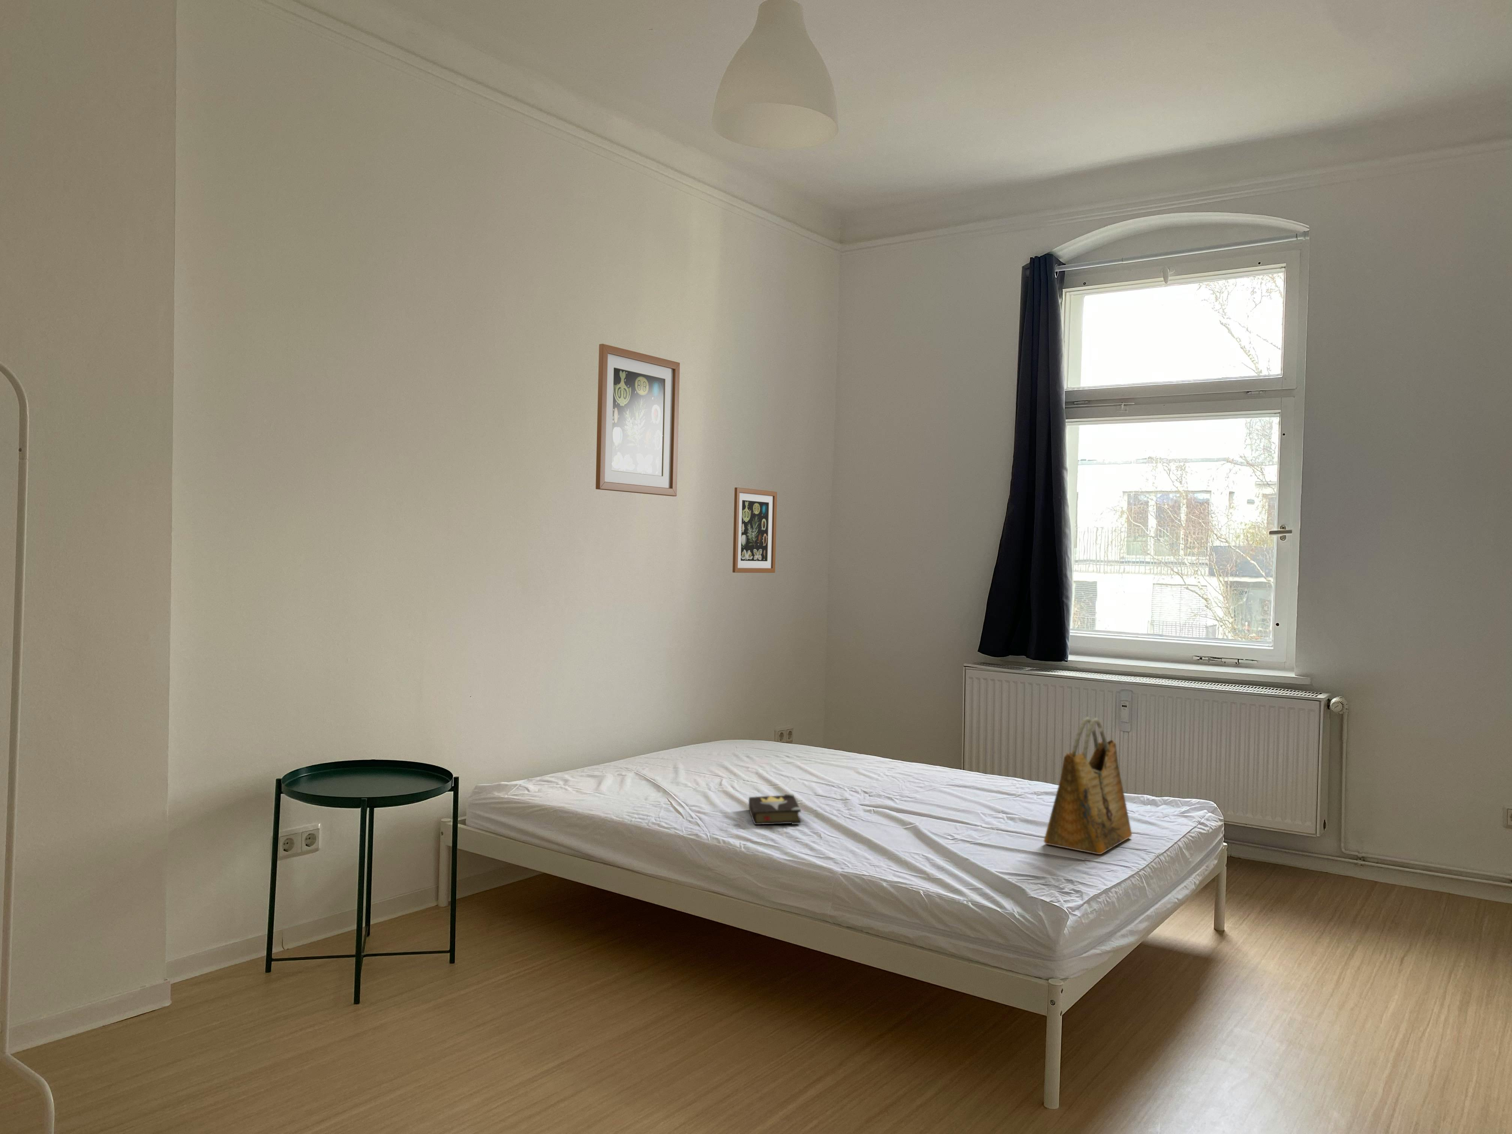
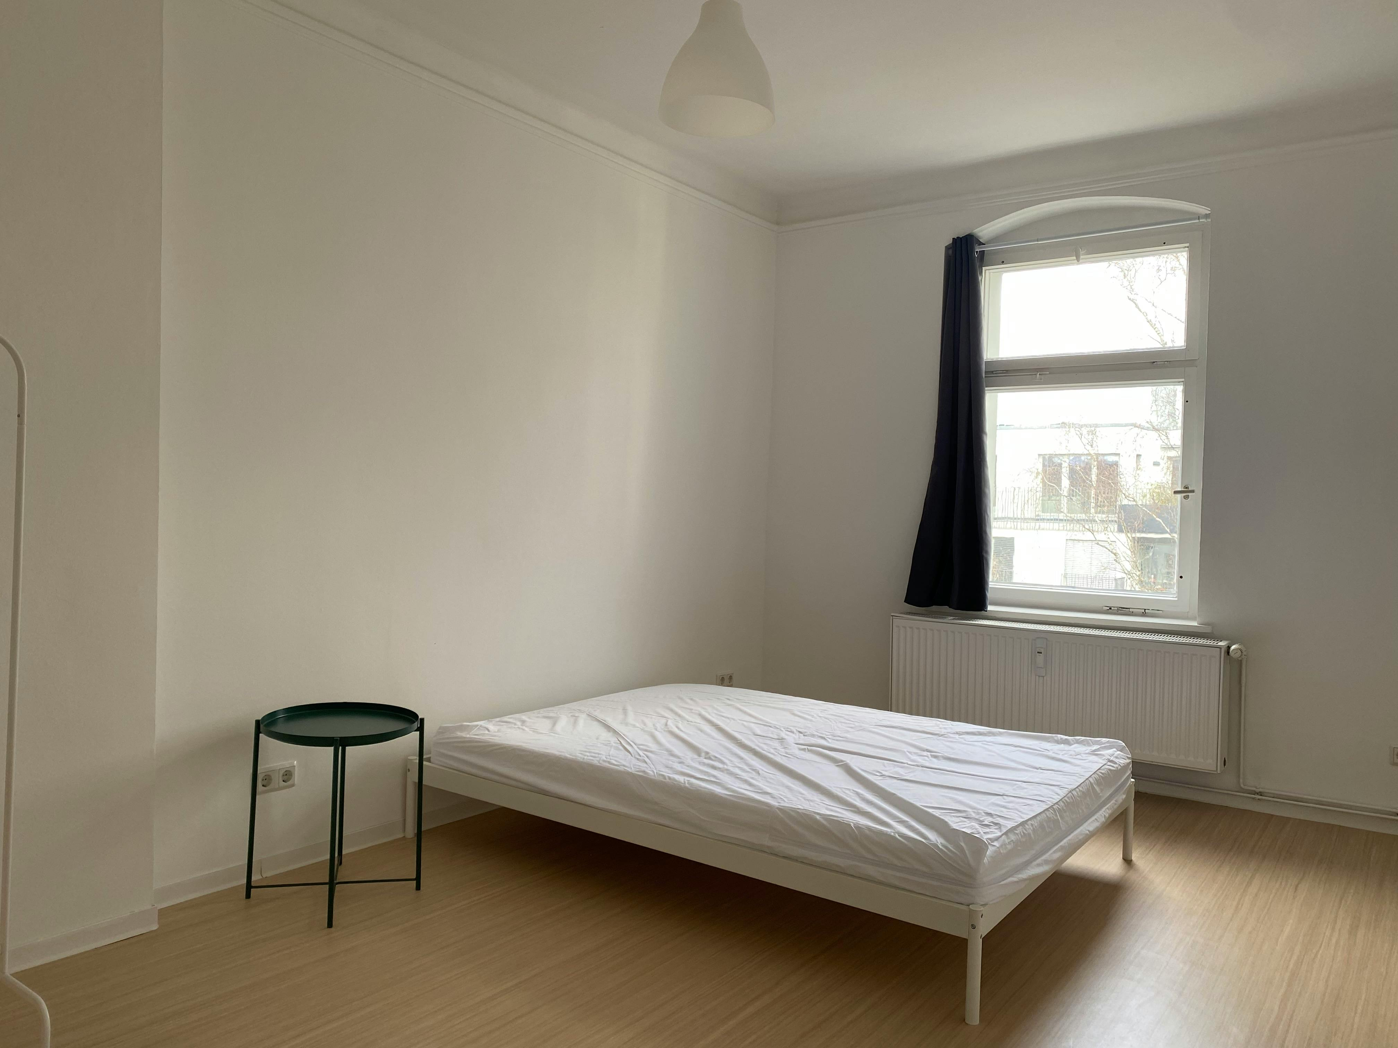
- hardback book [748,793,801,825]
- wall art [595,343,680,497]
- wall art [732,487,777,573]
- grocery bag [1043,717,1132,854]
